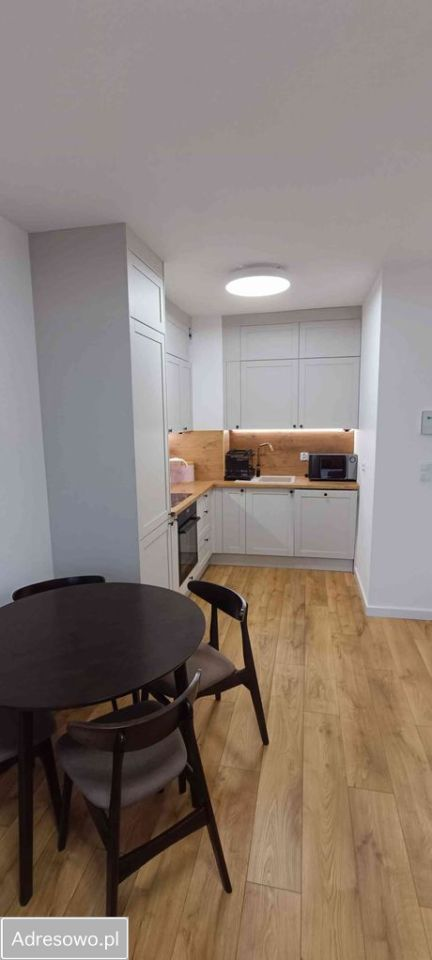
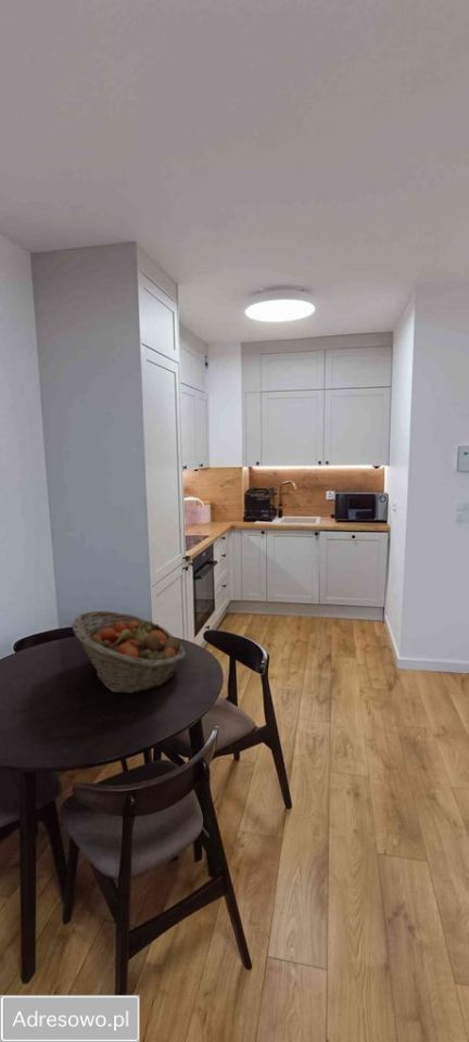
+ fruit basket [71,610,187,695]
